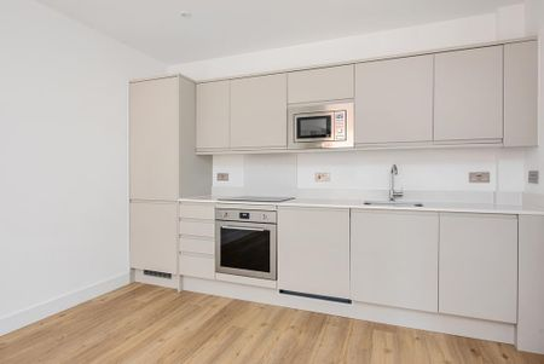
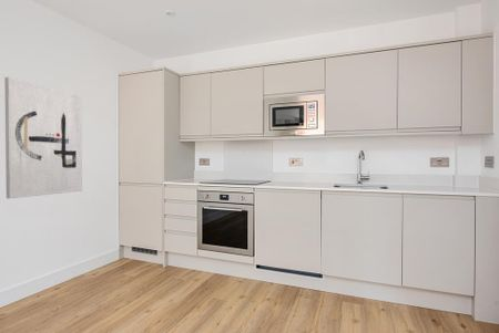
+ wall art [3,76,83,200]
